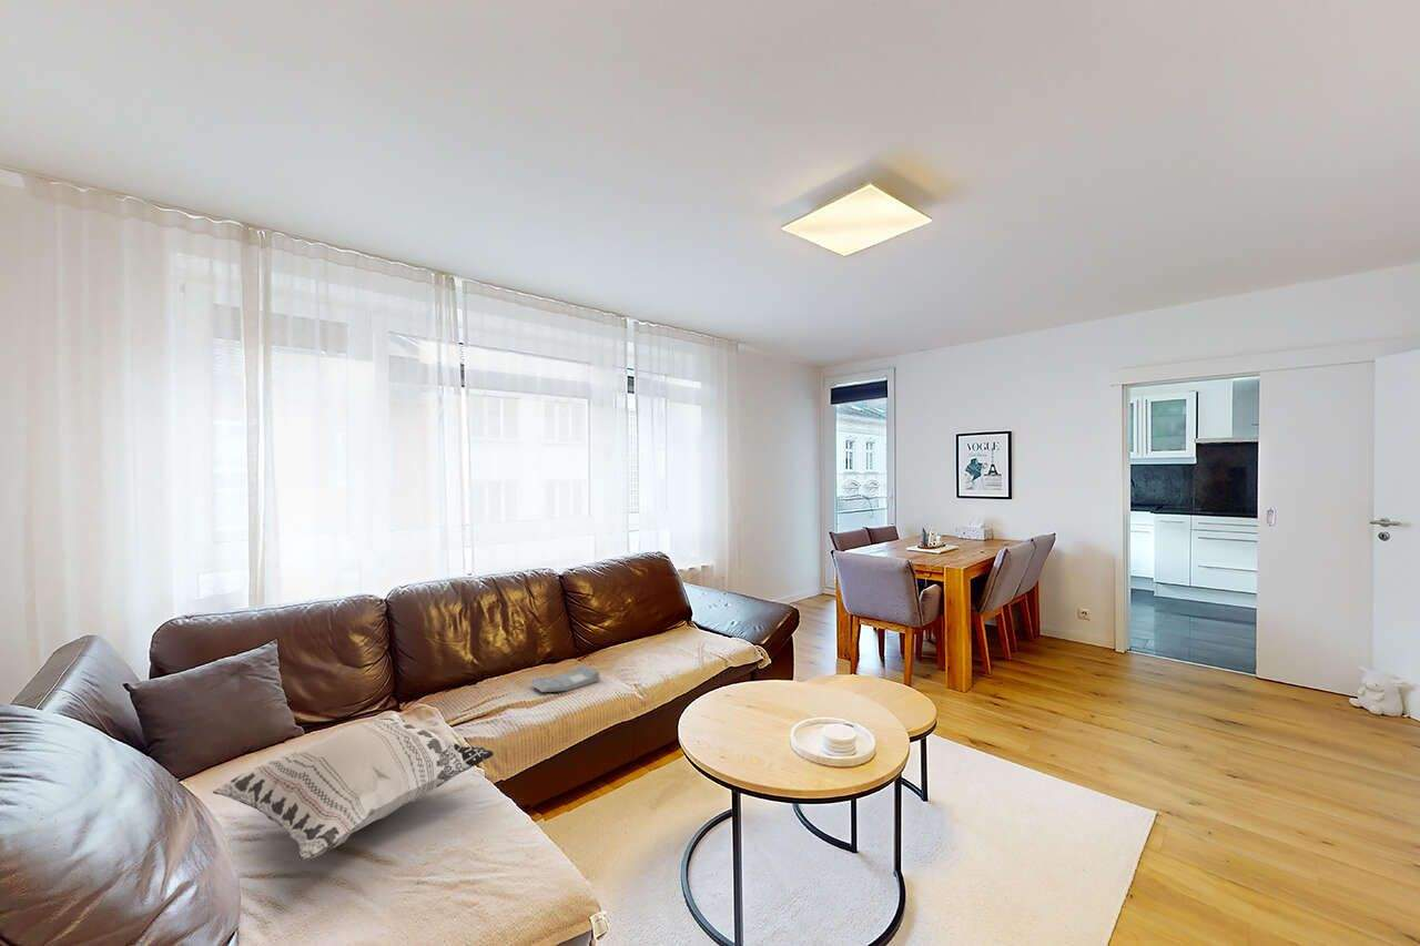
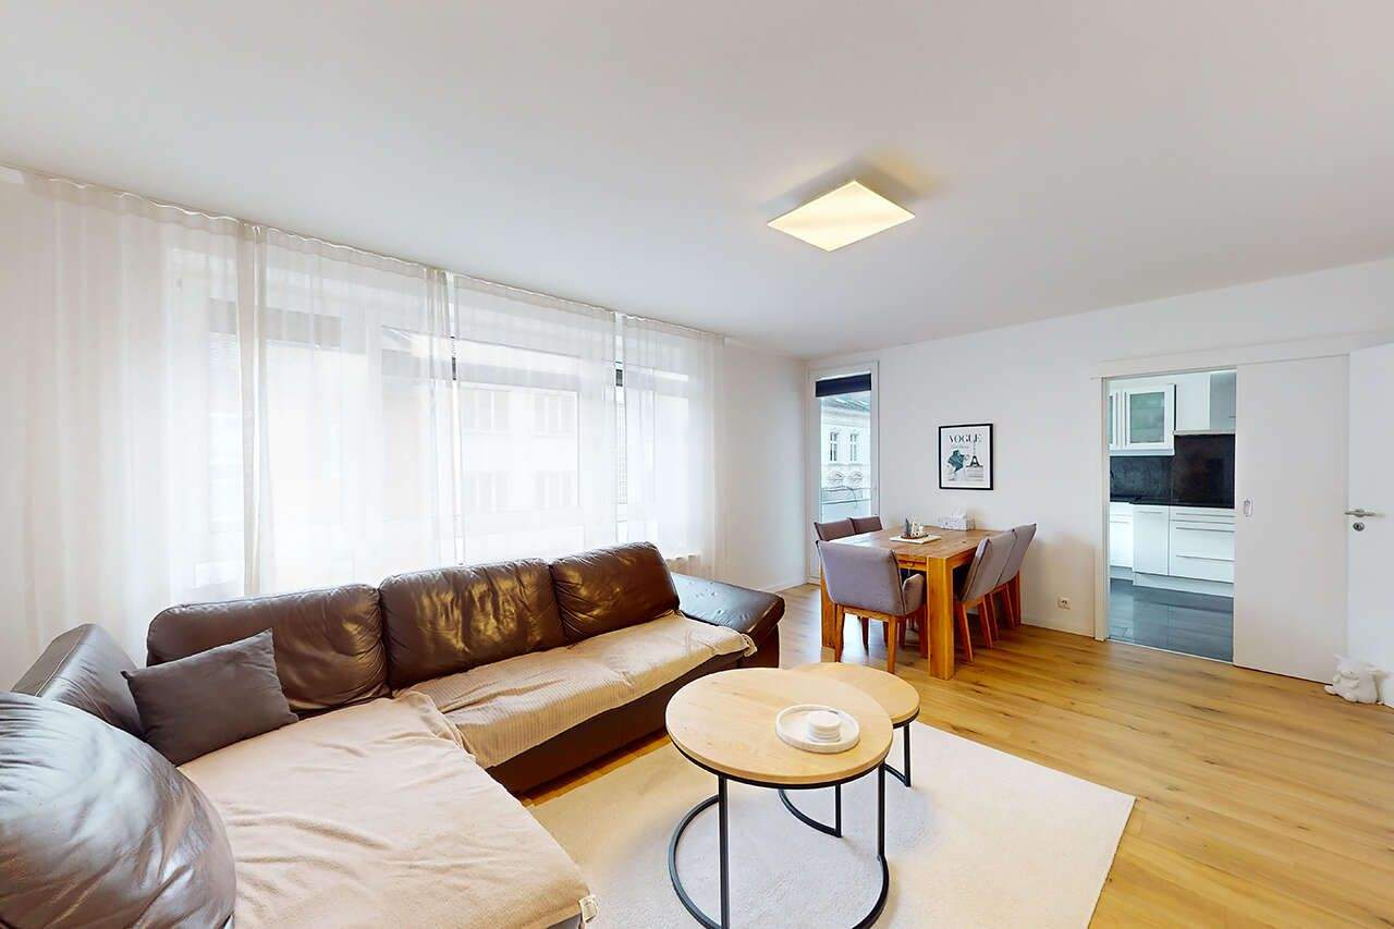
- decorative pillow [211,712,495,863]
- magazine [528,663,600,693]
